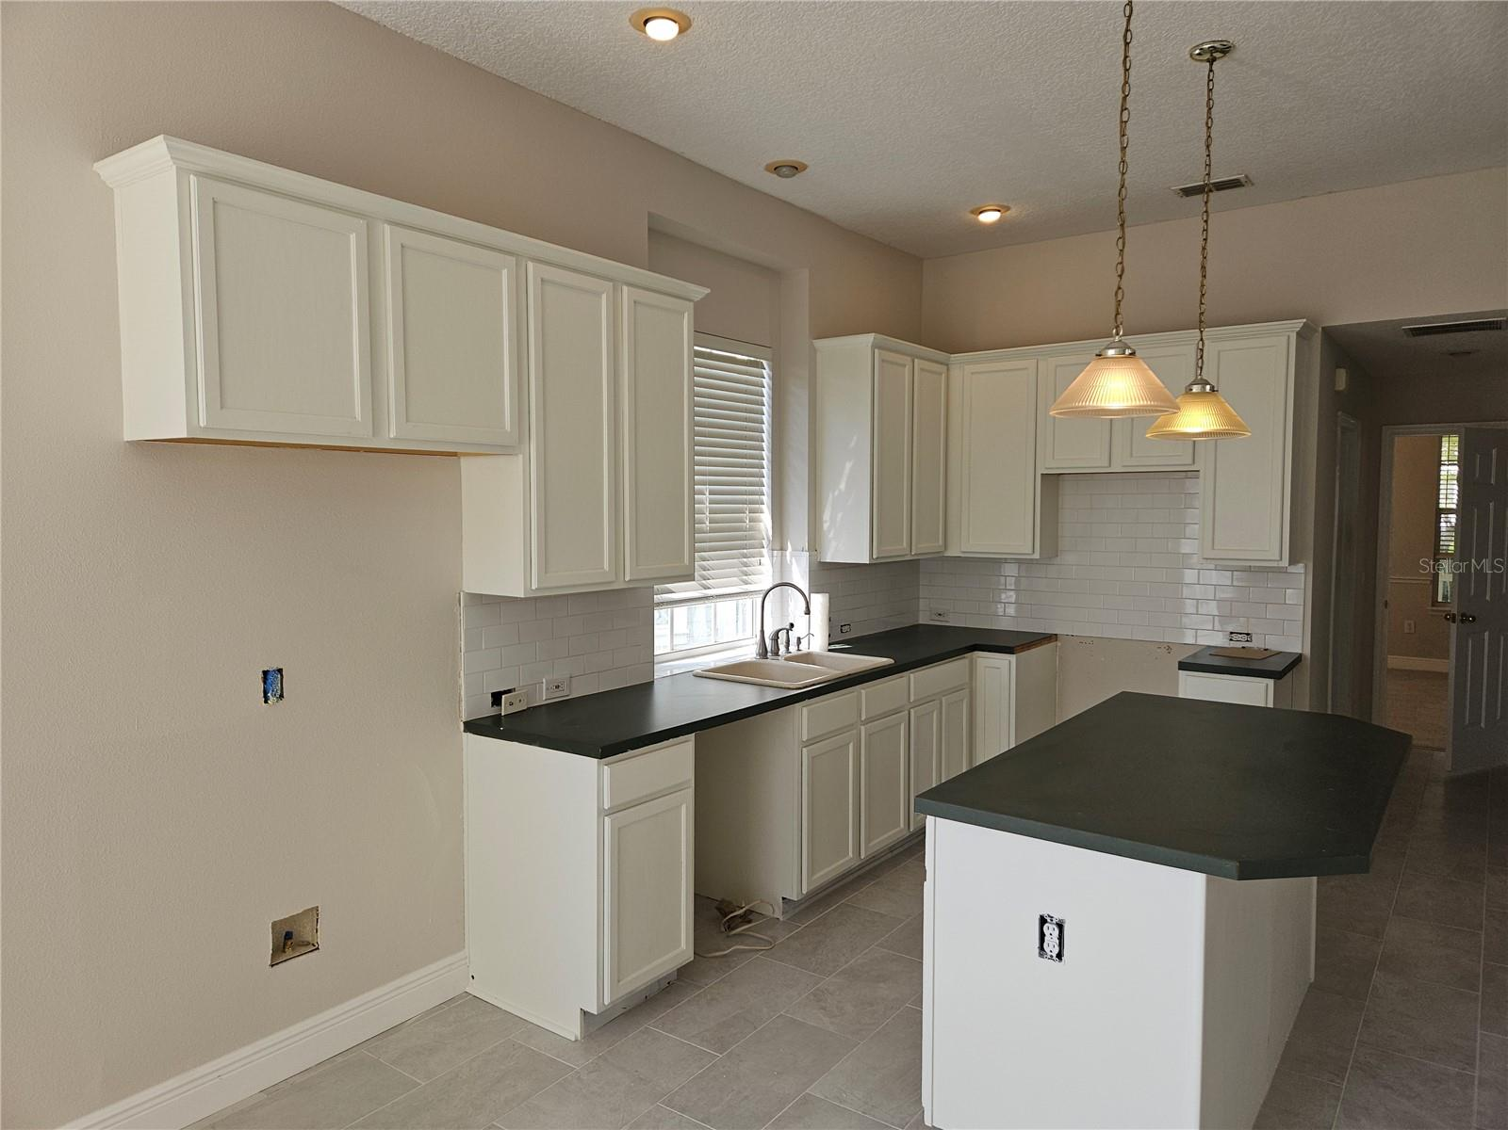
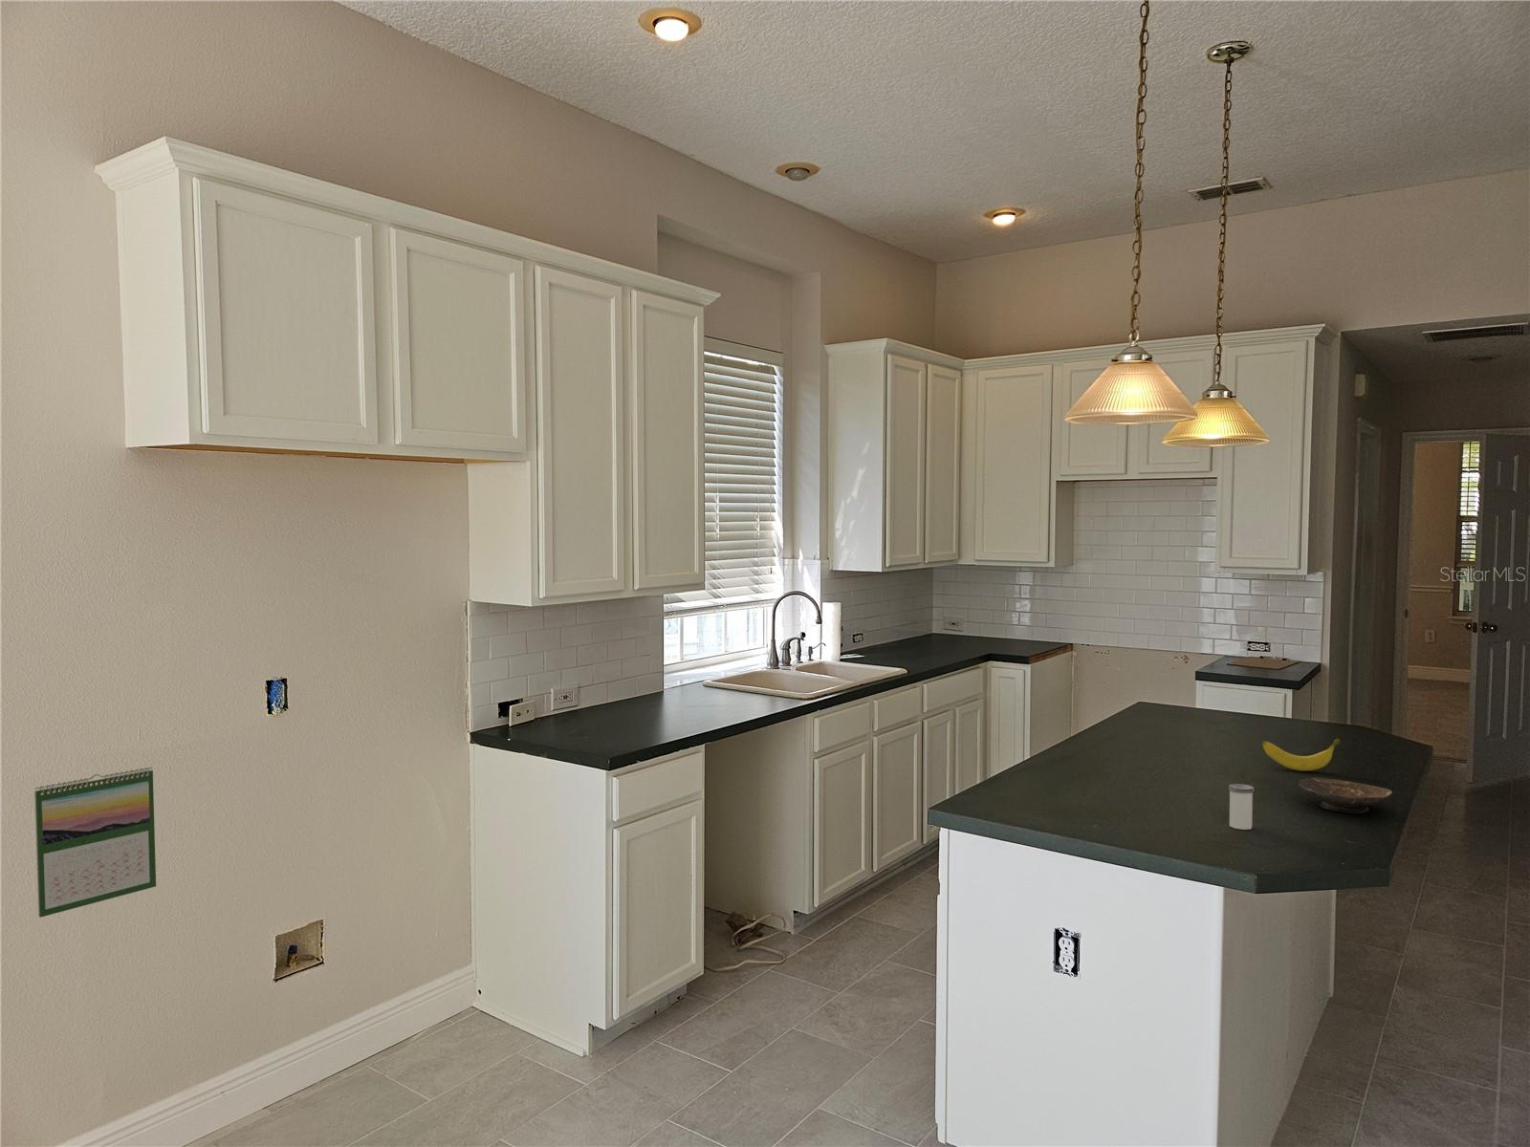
+ banana [1261,737,1341,772]
+ salt shaker [1228,783,1254,830]
+ calendar [34,766,157,918]
+ bowl [1297,777,1393,814]
